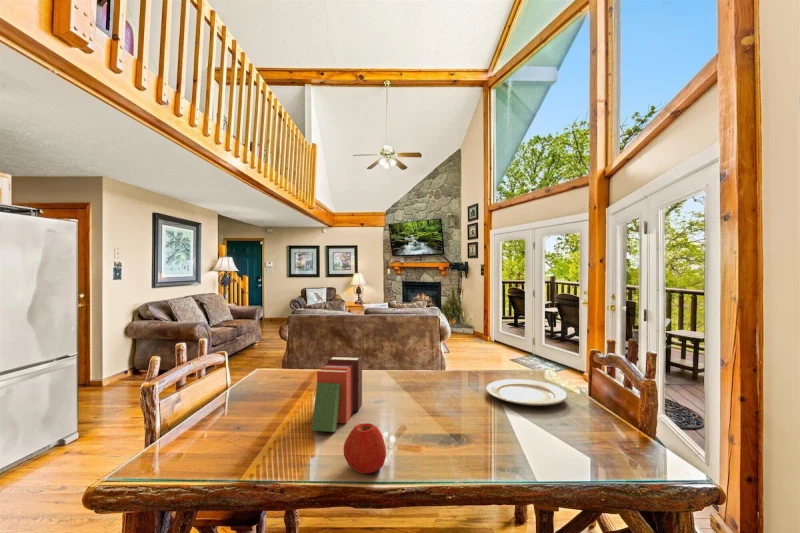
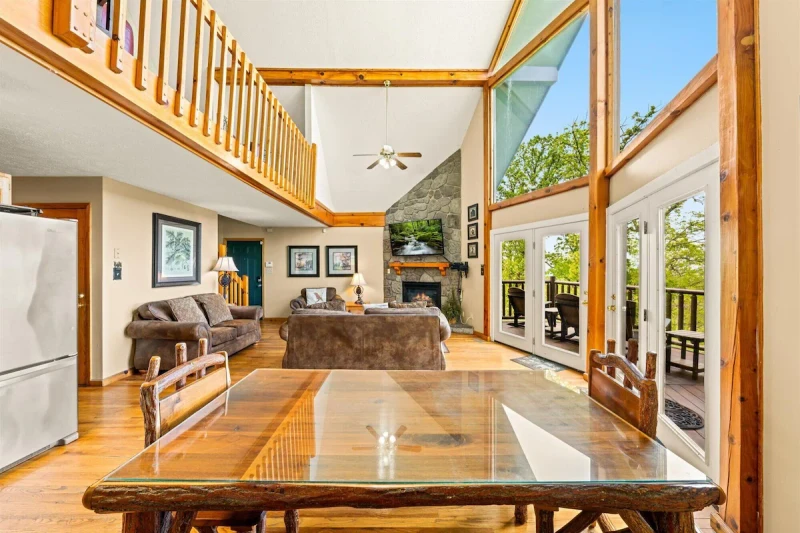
- books [310,355,363,433]
- chinaware [485,378,568,407]
- apple [342,422,387,475]
